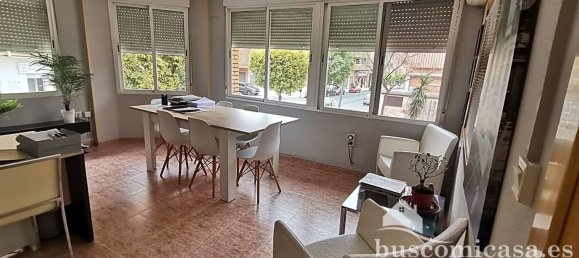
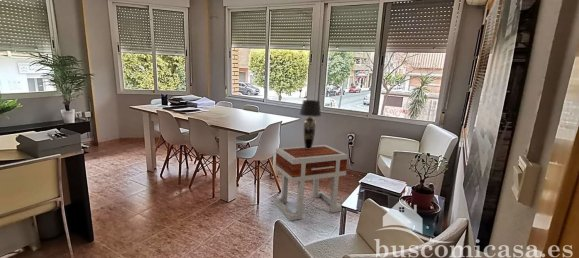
+ table lamp [299,99,322,149]
+ side table [273,144,349,222]
